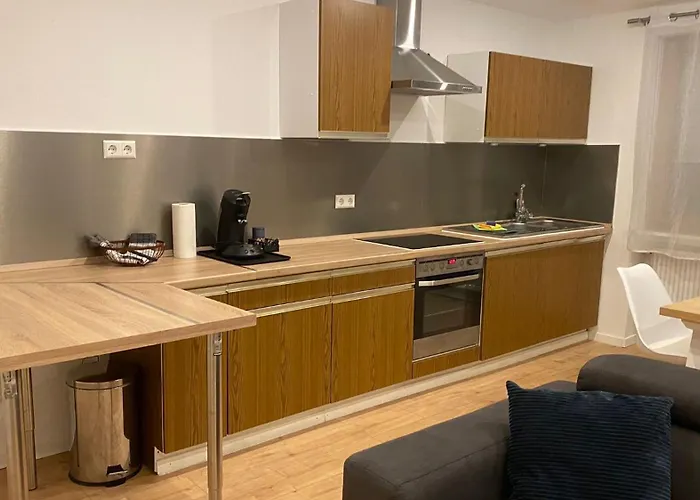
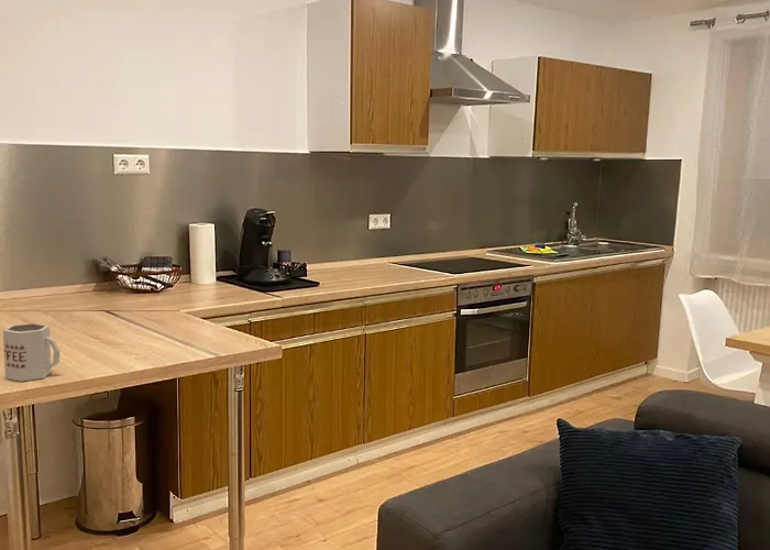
+ mug [2,322,62,383]
